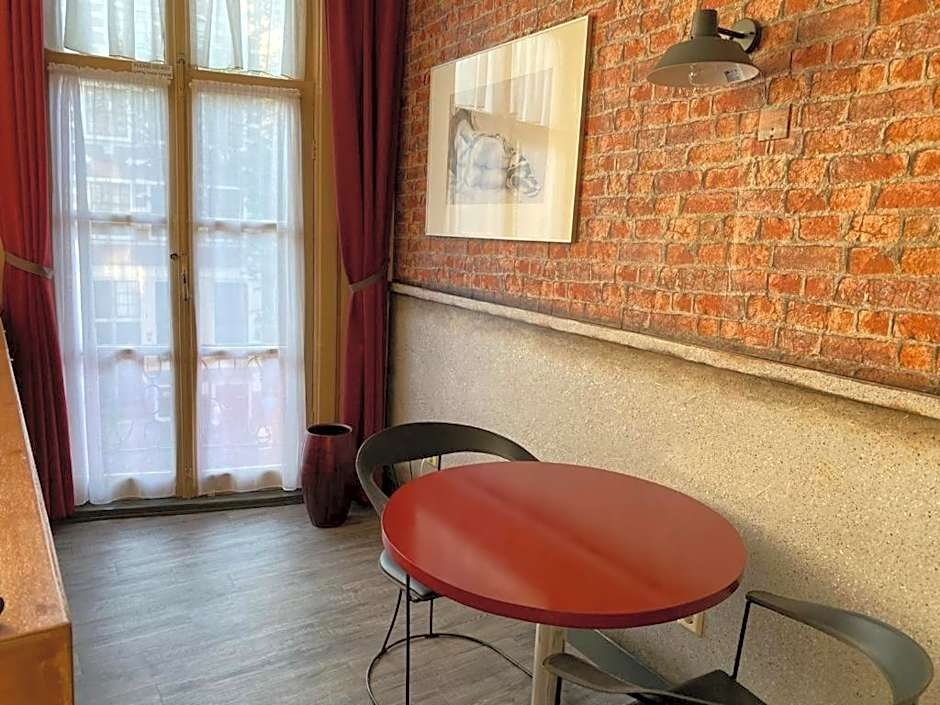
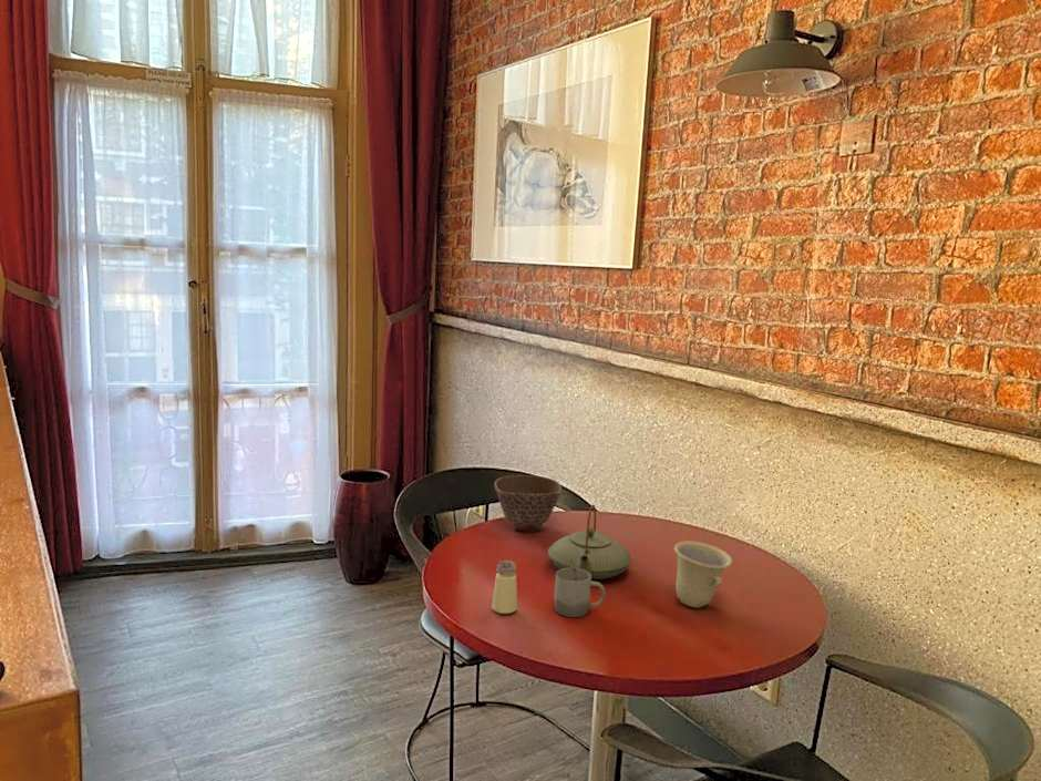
+ cup [553,568,606,618]
+ saltshaker [491,559,518,615]
+ cup [673,539,733,608]
+ teapot [547,504,632,580]
+ bowl [493,474,563,532]
